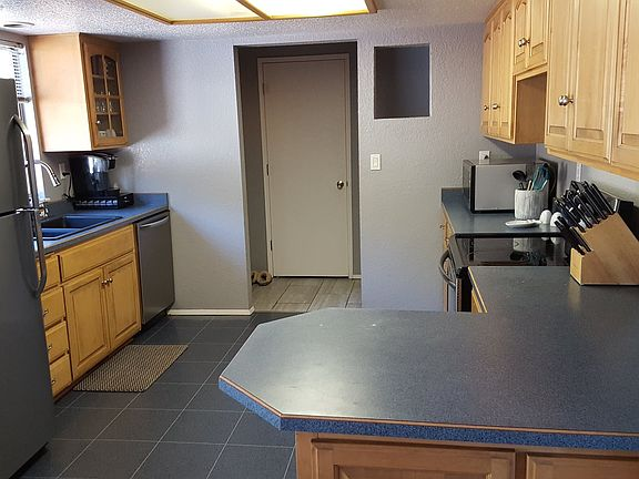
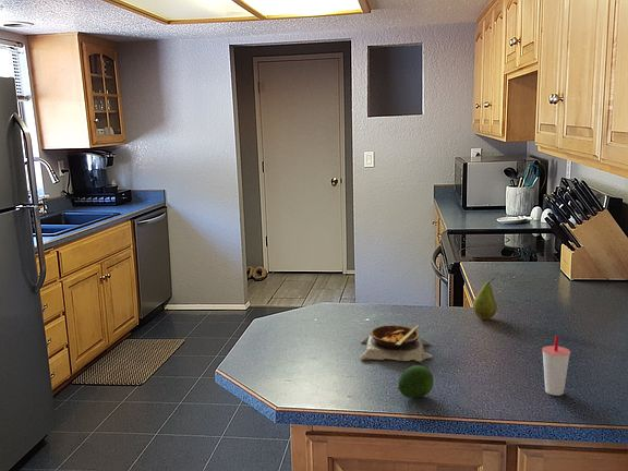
+ fruit [397,364,434,399]
+ cup [541,335,571,397]
+ soup bowl [359,324,433,365]
+ fruit [472,277,498,321]
